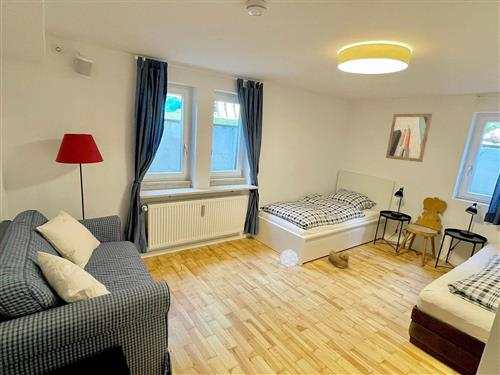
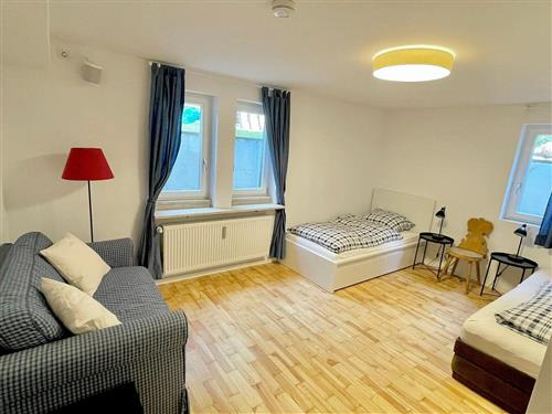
- wall art [385,113,433,163]
- ball [279,248,300,269]
- rubber duck [328,249,350,269]
